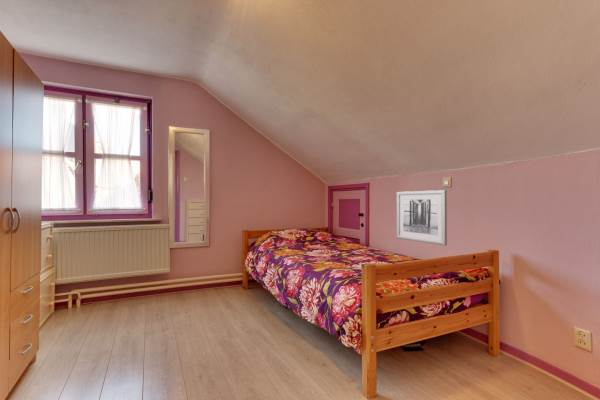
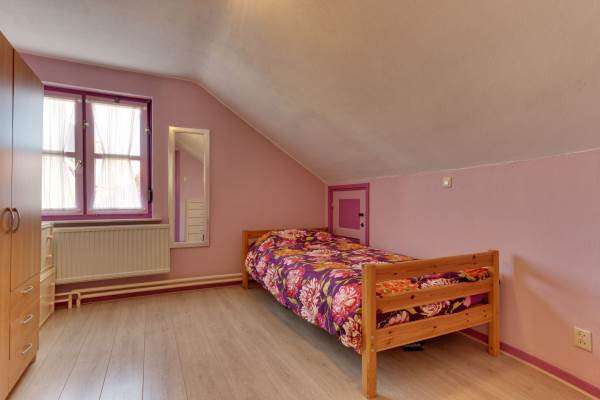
- wall art [396,189,448,247]
